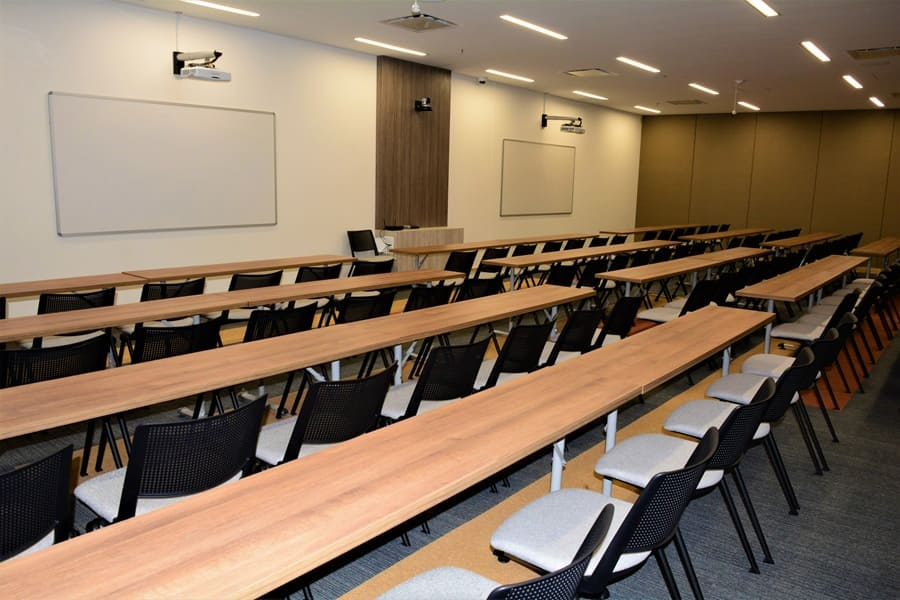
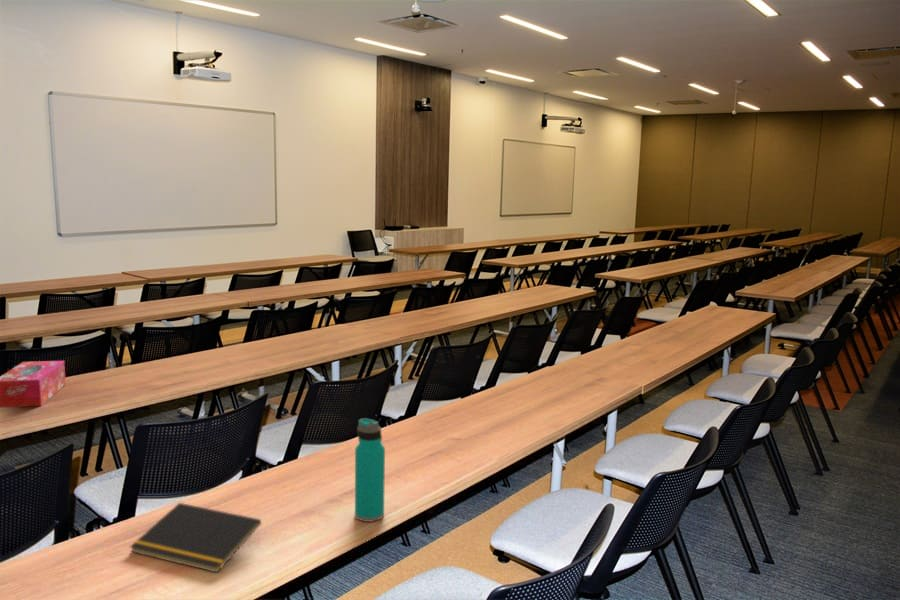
+ notepad [129,502,262,573]
+ water bottle [354,417,386,523]
+ tissue box [0,360,67,409]
